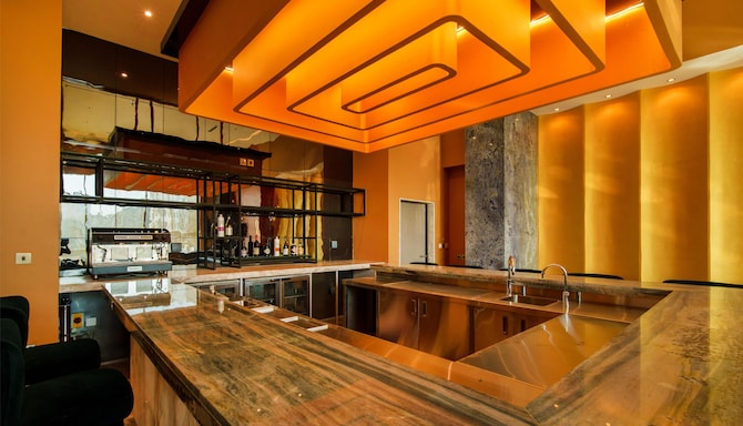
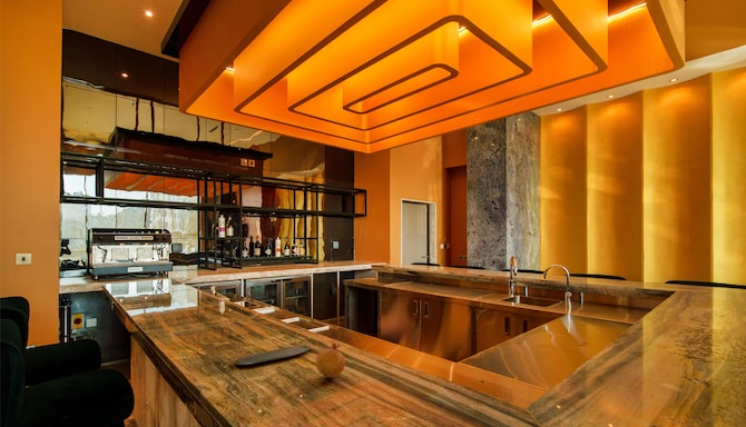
+ oval tray [234,345,312,366]
+ fruit [315,340,346,384]
